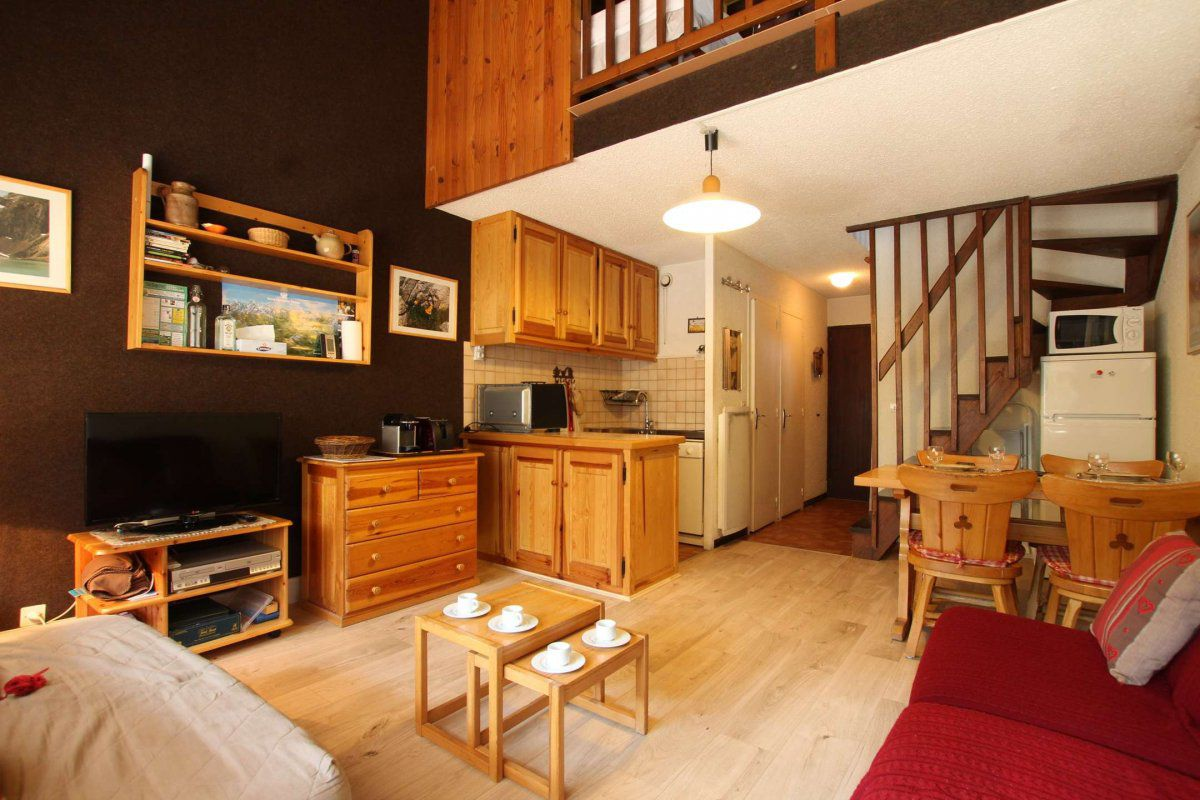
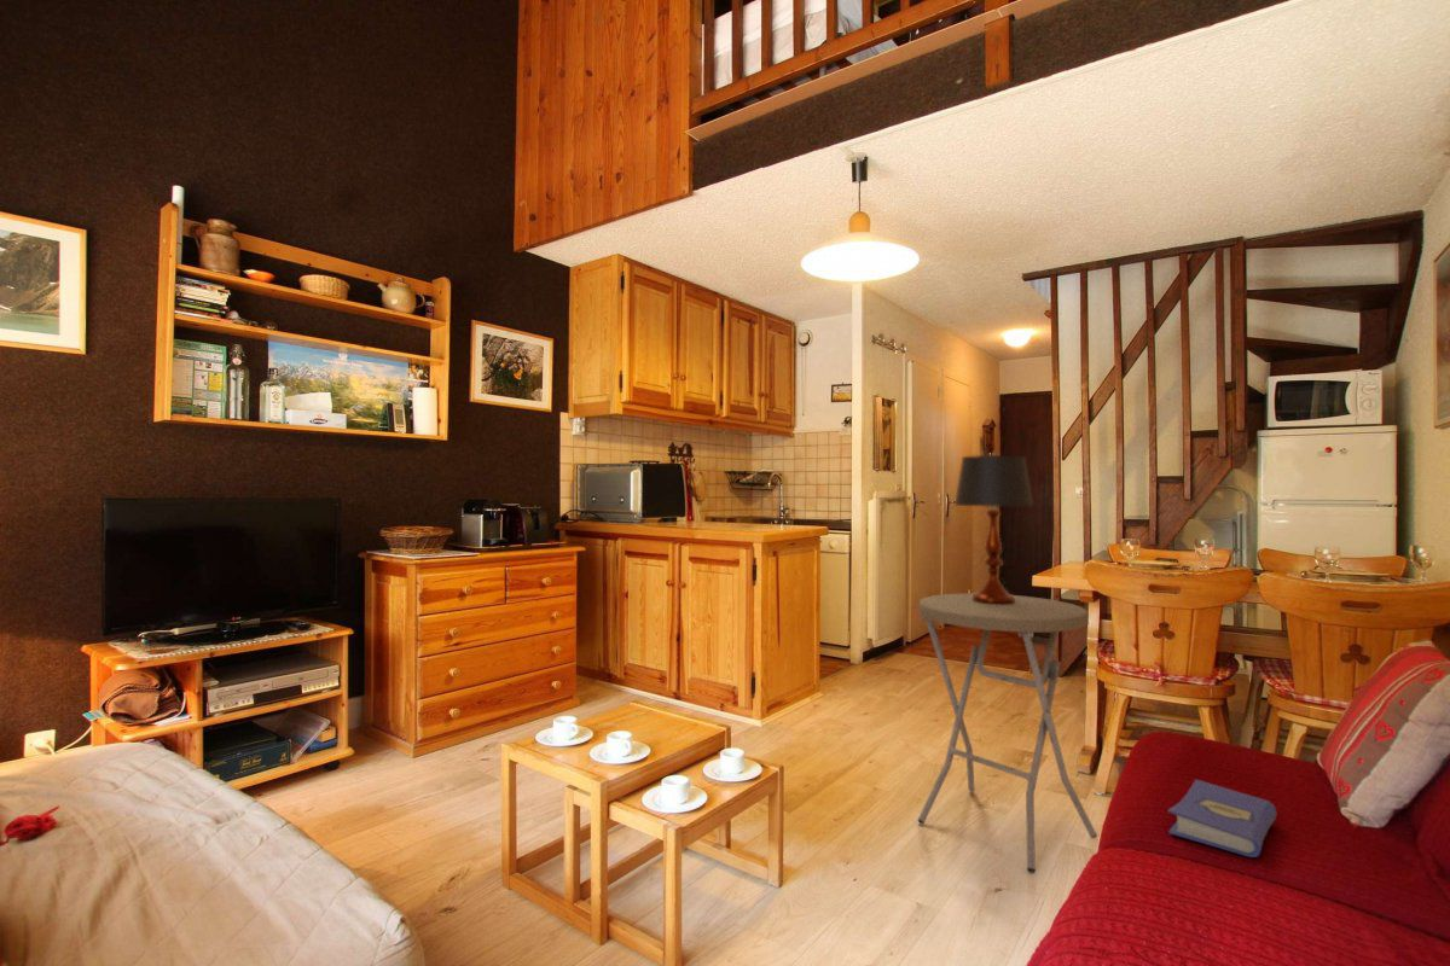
+ side table [917,593,1098,874]
+ table lamp [953,454,1034,605]
+ hardcover book [1167,778,1278,859]
